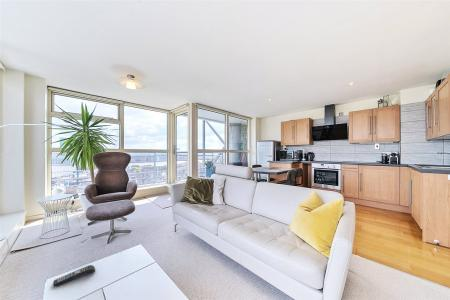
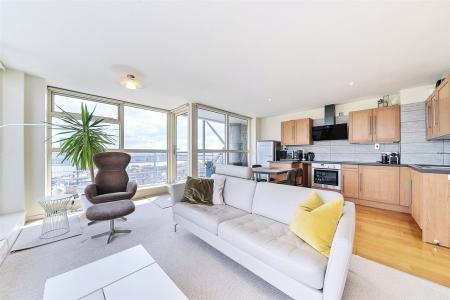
- remote control [52,264,96,287]
